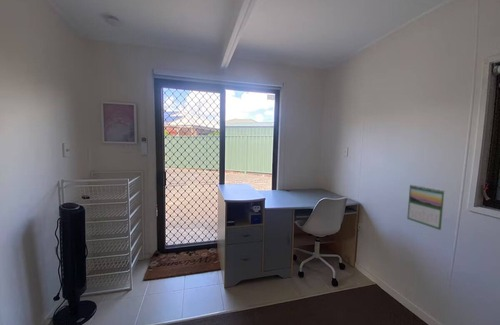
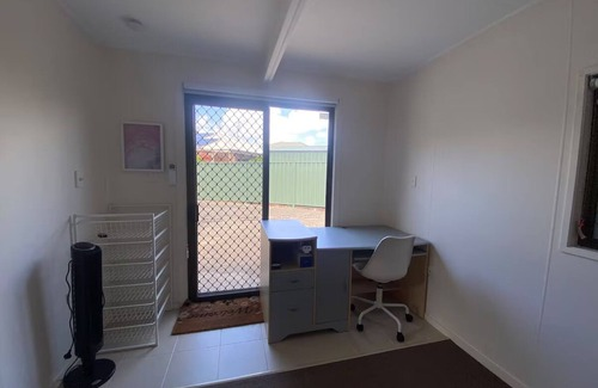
- calendar [406,183,446,231]
